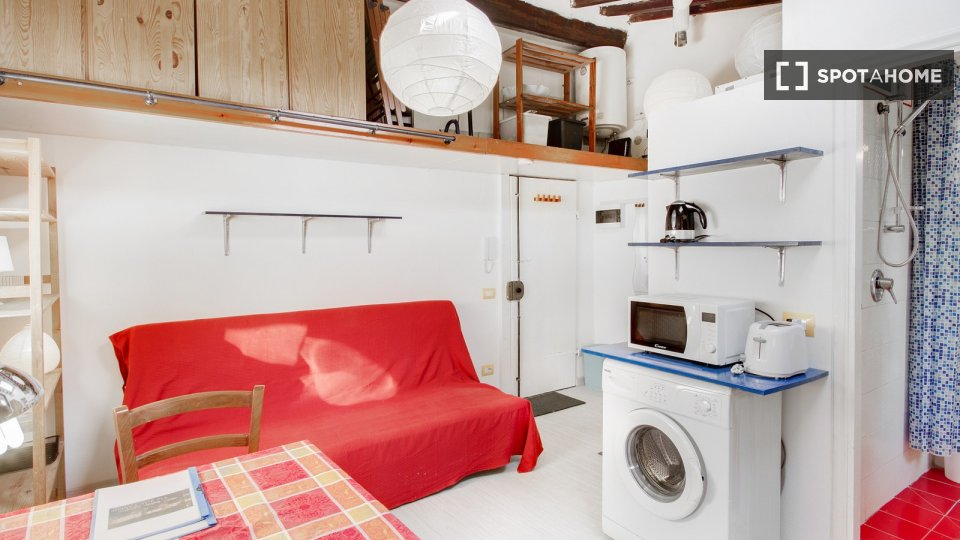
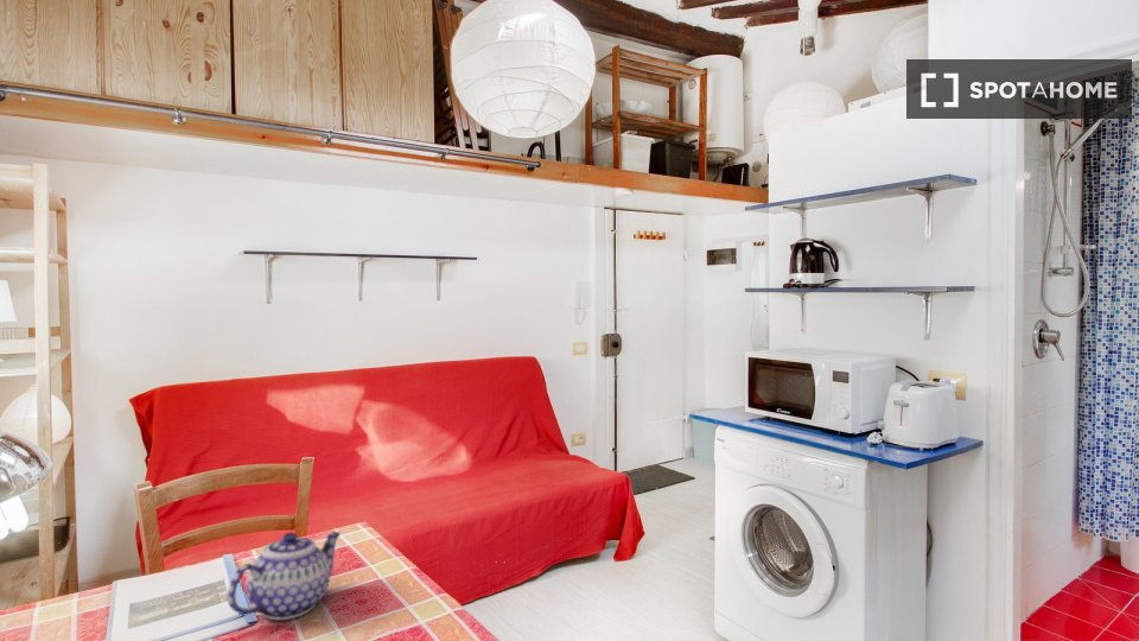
+ teapot [227,531,342,621]
